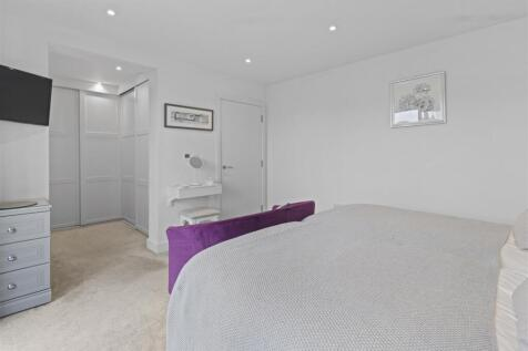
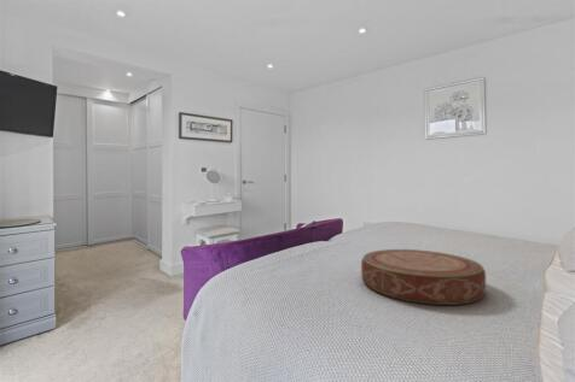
+ cushion [360,248,487,306]
